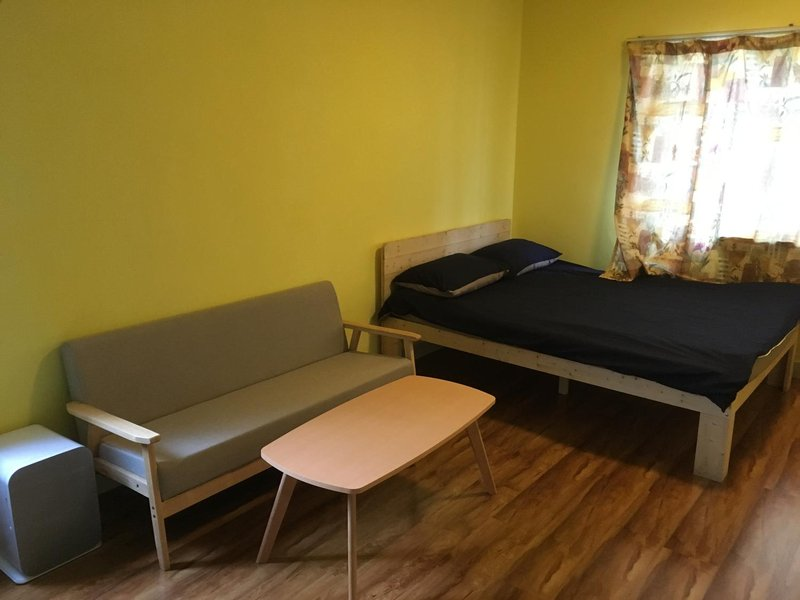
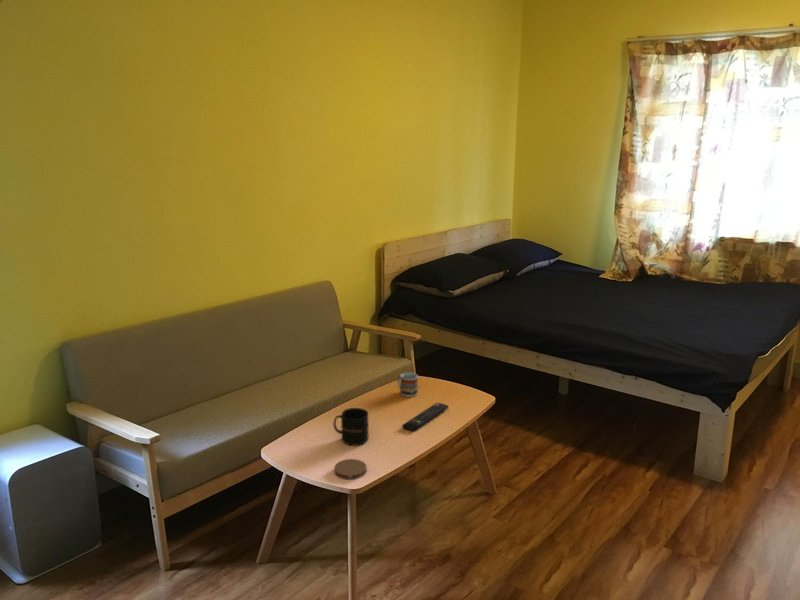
+ remote control [401,402,450,432]
+ mug [333,407,369,447]
+ cup [397,371,419,398]
+ coaster [333,458,367,481]
